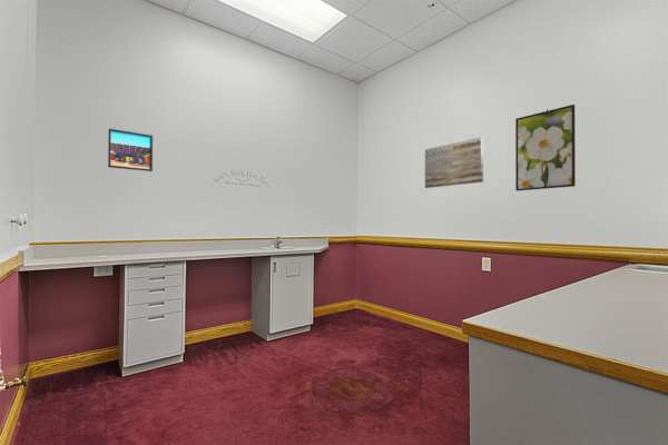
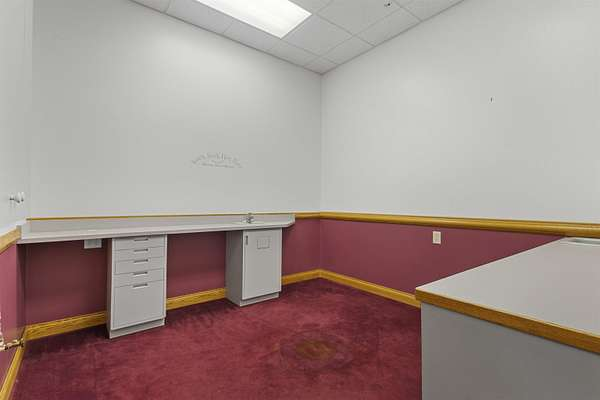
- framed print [107,128,154,172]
- wall art [424,136,484,189]
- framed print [514,103,577,192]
